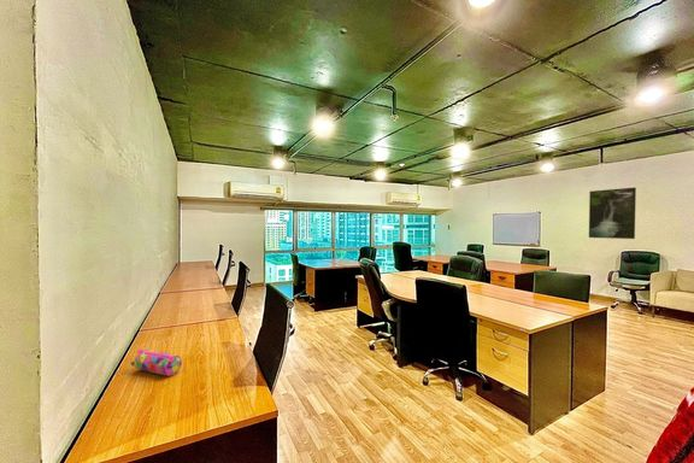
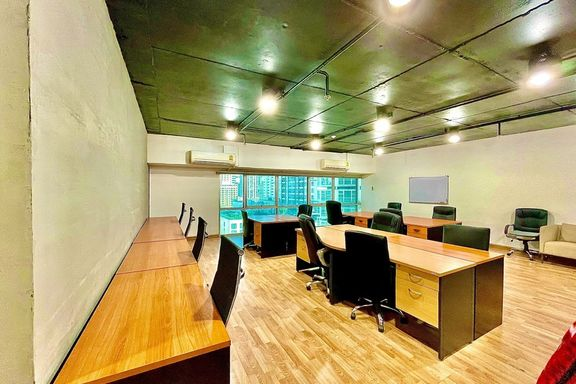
- pencil case [130,347,183,377]
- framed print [588,187,637,240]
